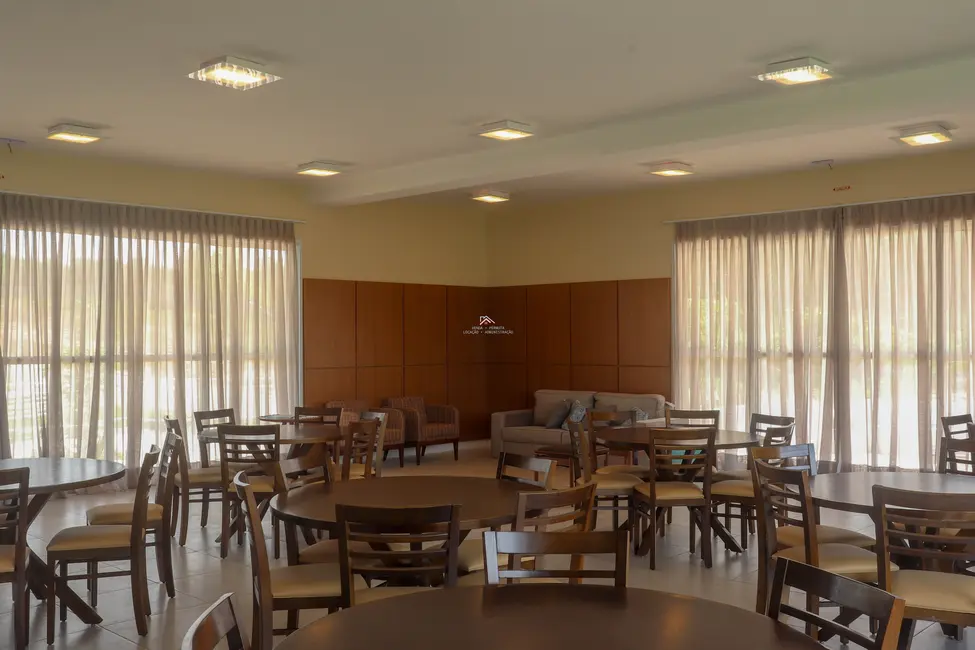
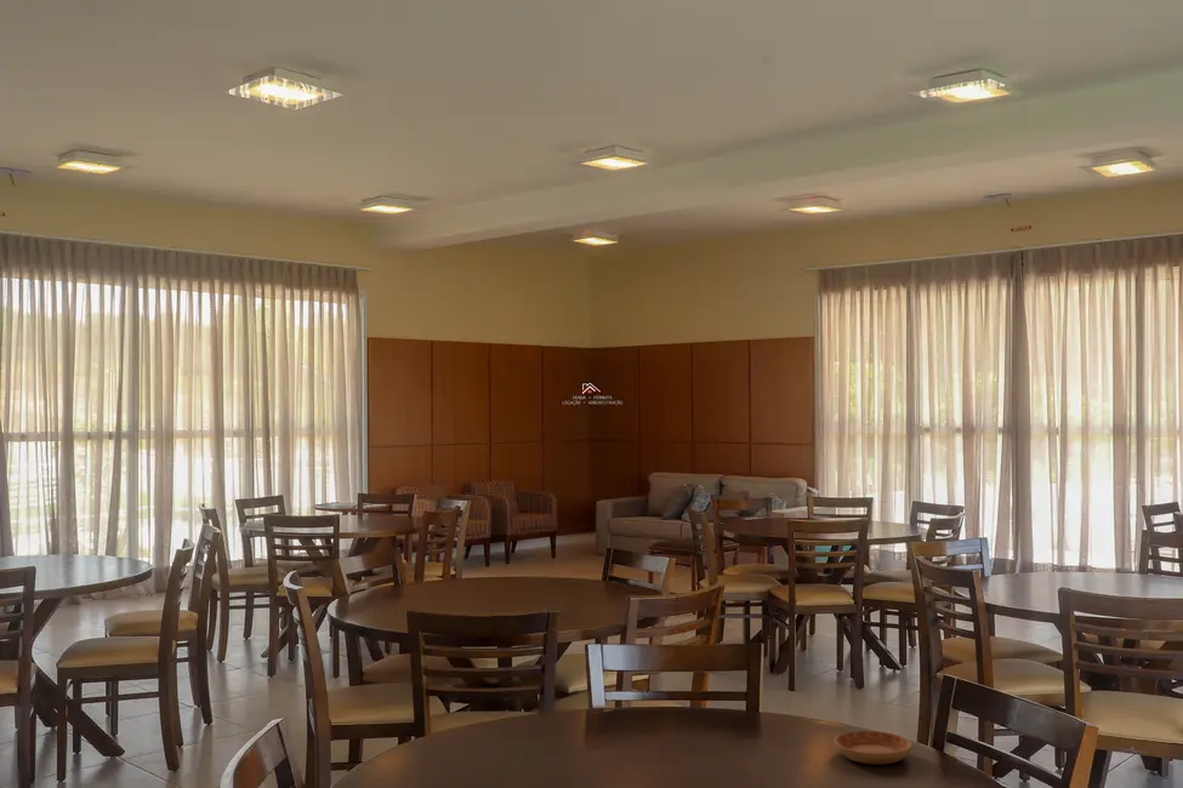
+ saucer [834,730,914,765]
